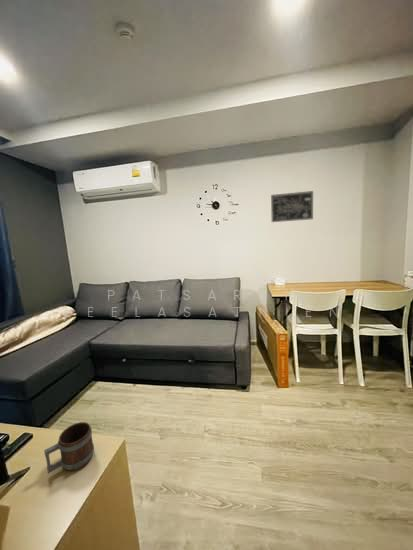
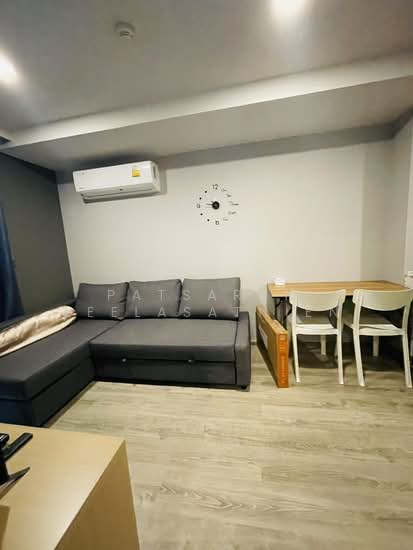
- wall art [270,190,314,223]
- mug [43,421,95,475]
